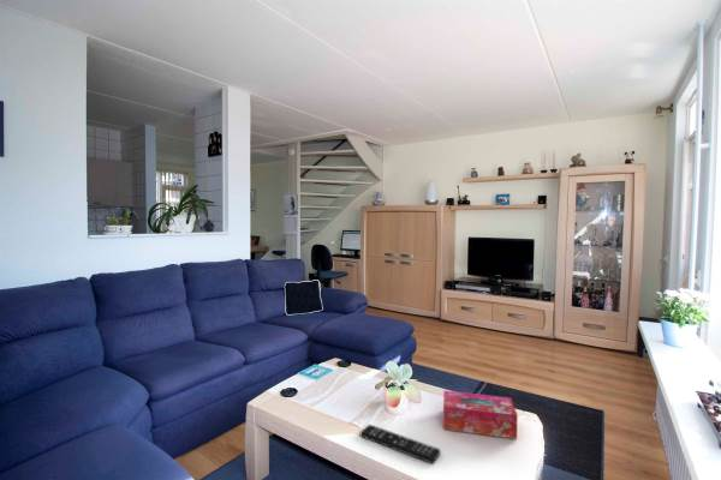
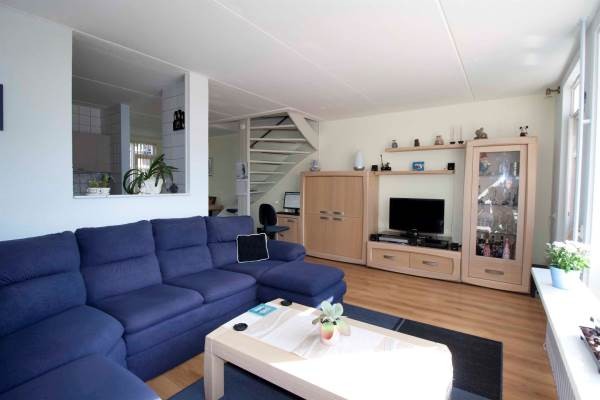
- tissue box [442,389,519,440]
- remote control [359,424,442,464]
